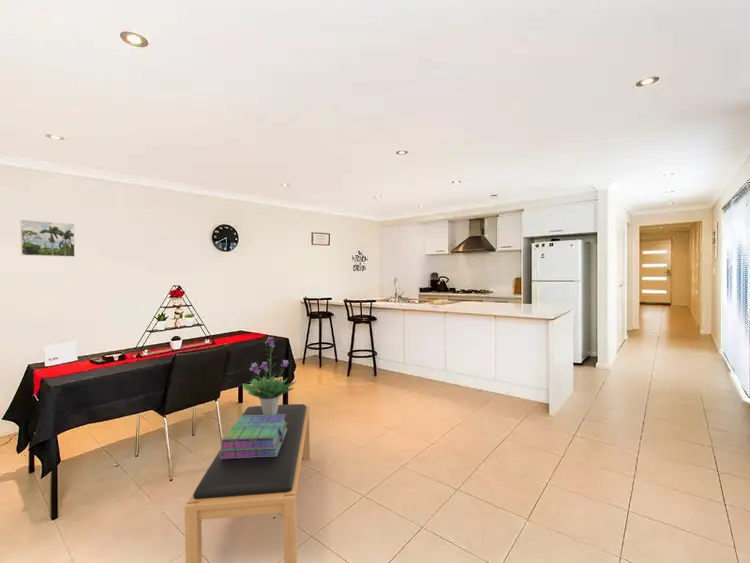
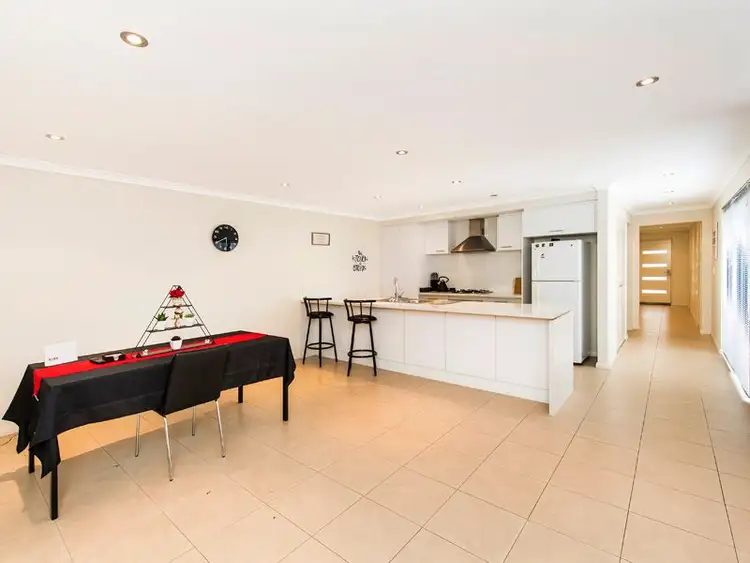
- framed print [20,219,76,258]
- bench [184,403,311,563]
- potted plant [241,336,298,415]
- stack of books [220,414,287,459]
